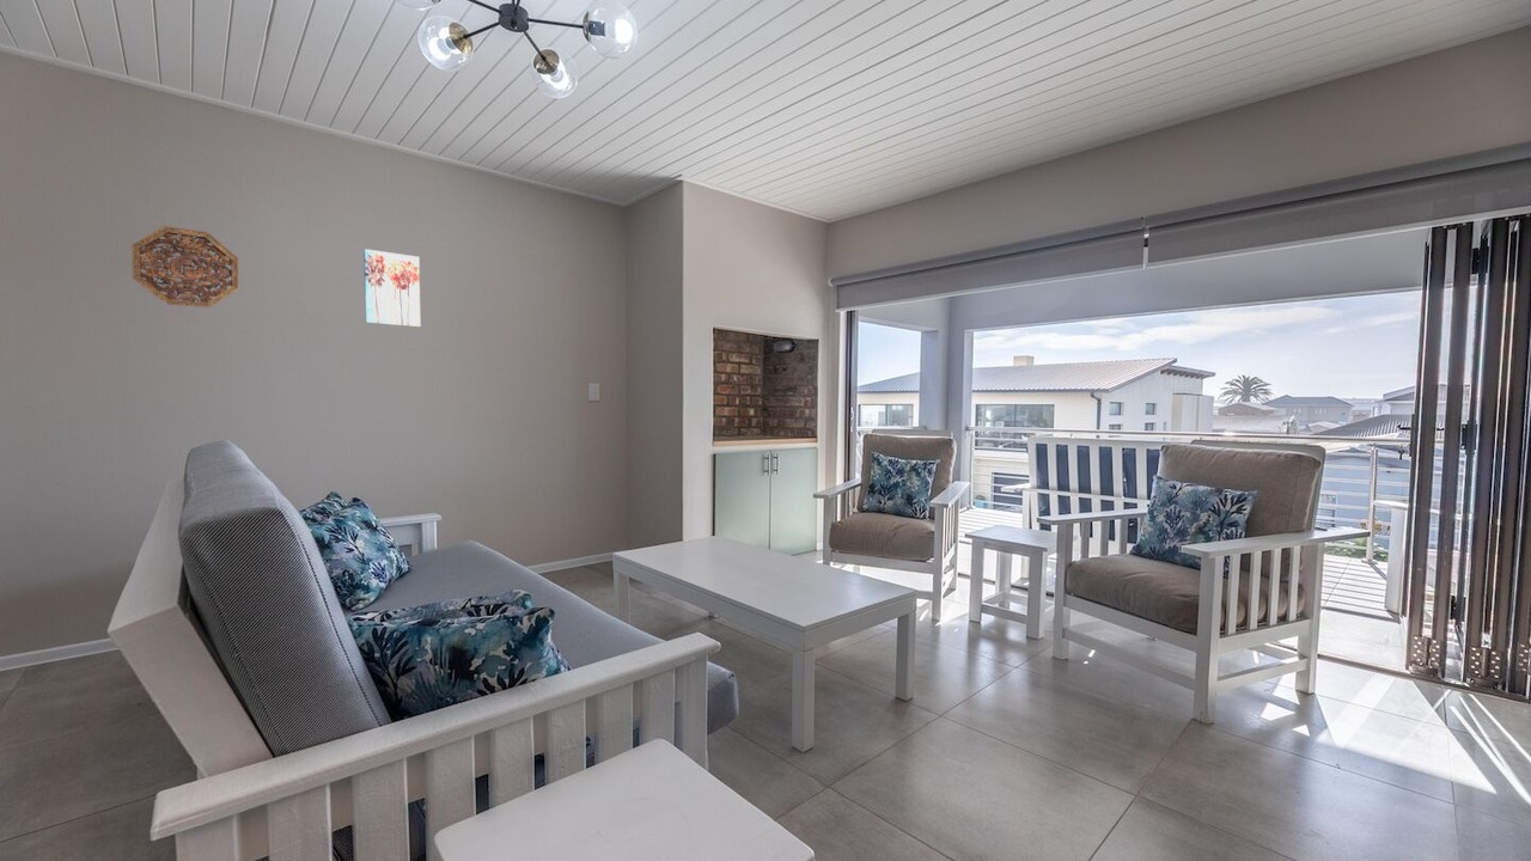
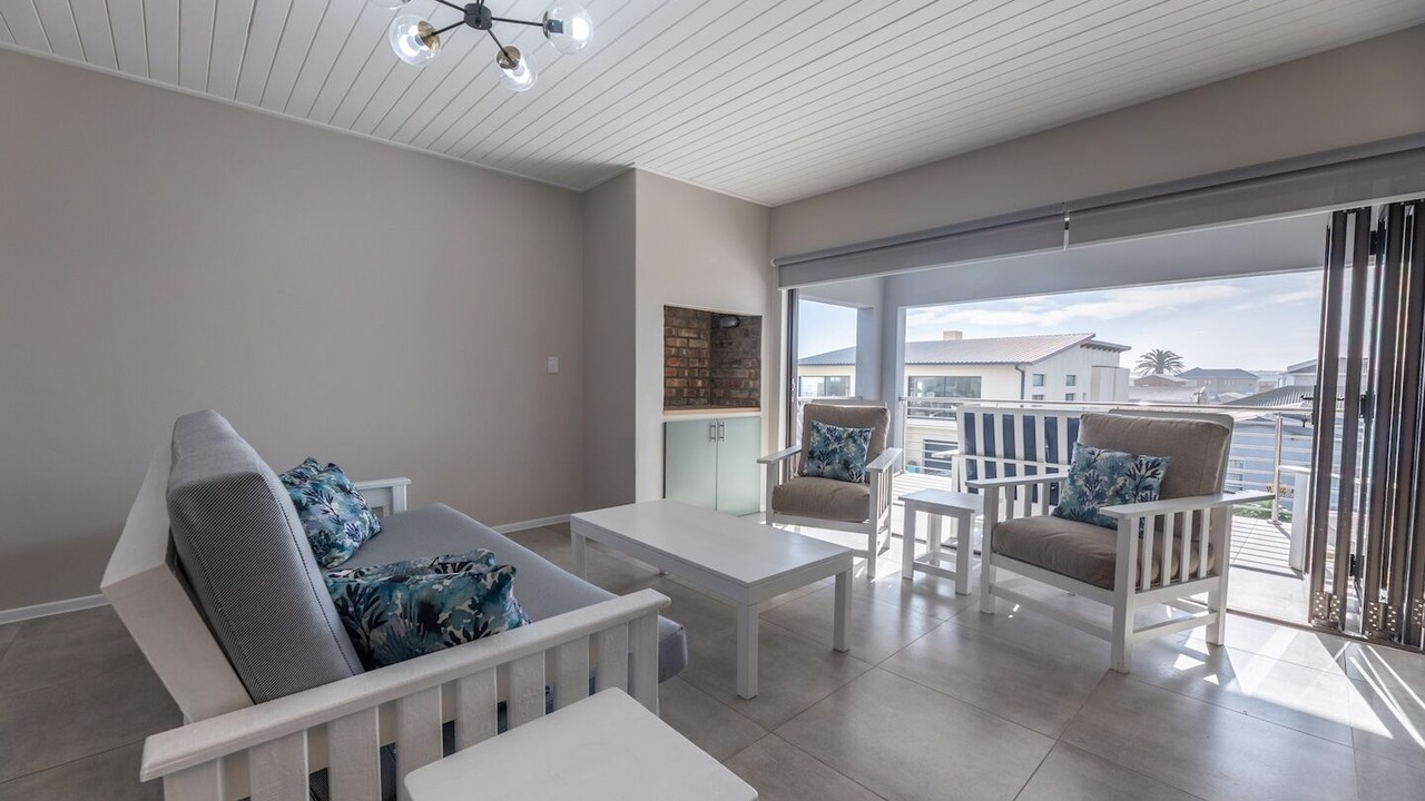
- wall art [362,248,421,329]
- decorative platter [130,225,239,309]
